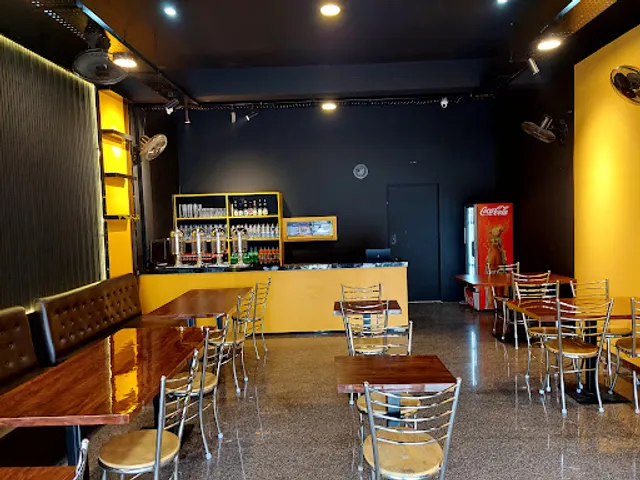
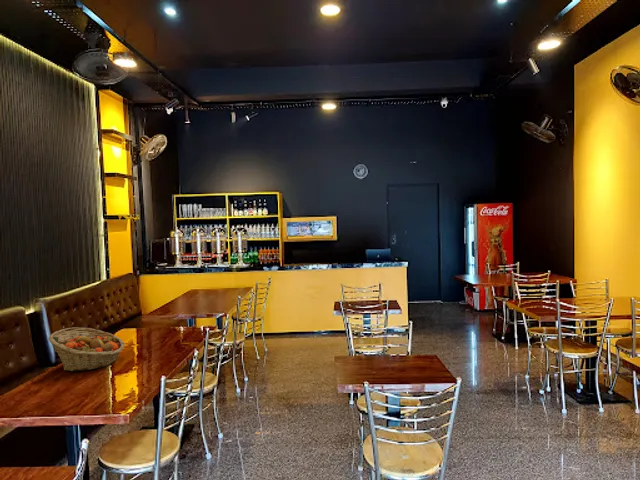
+ fruit basket [47,327,125,372]
